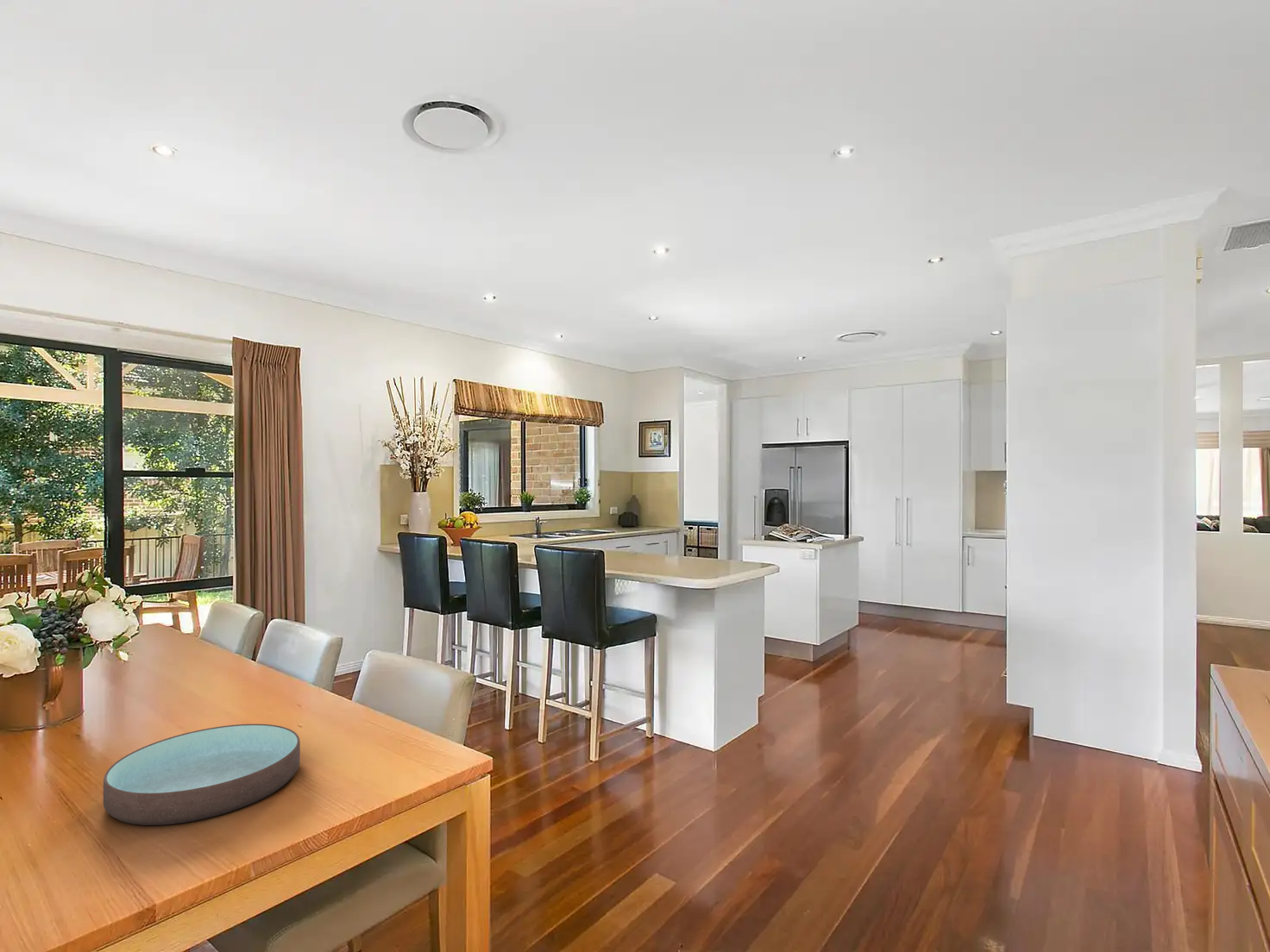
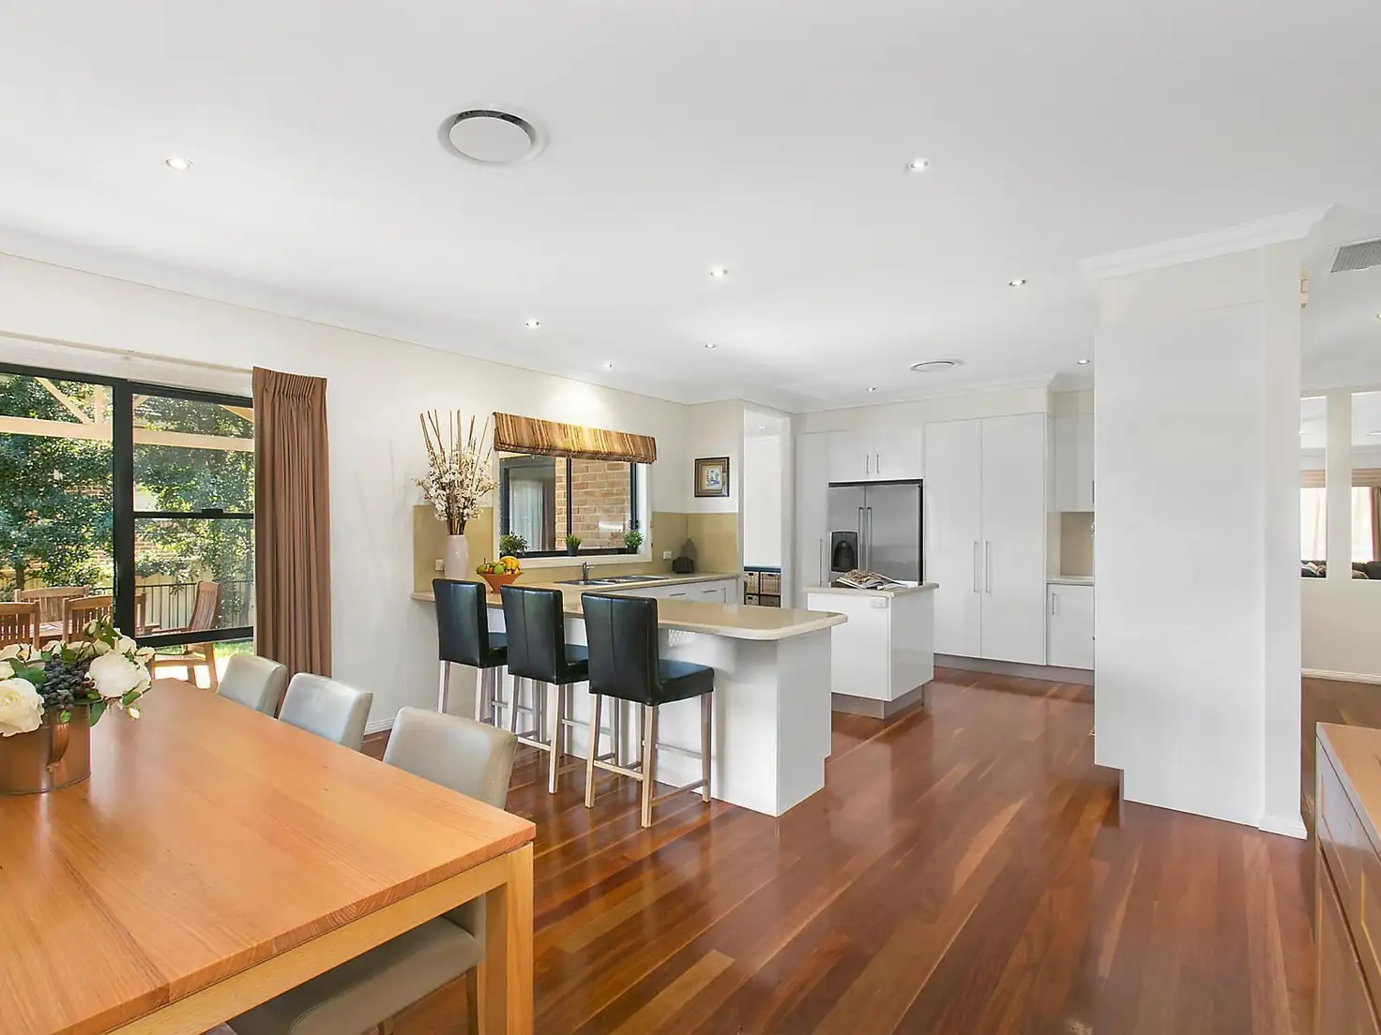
- bowl [103,723,301,826]
